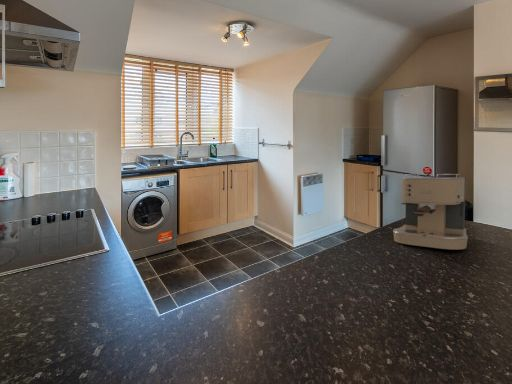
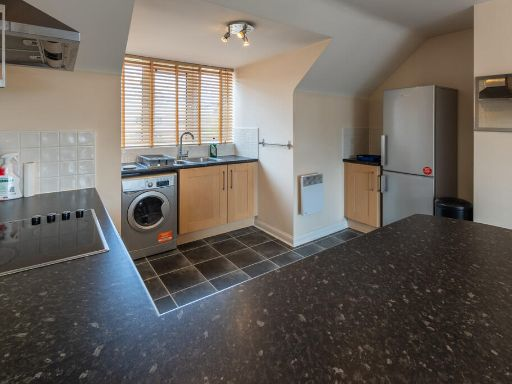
- coffee maker [392,171,469,251]
